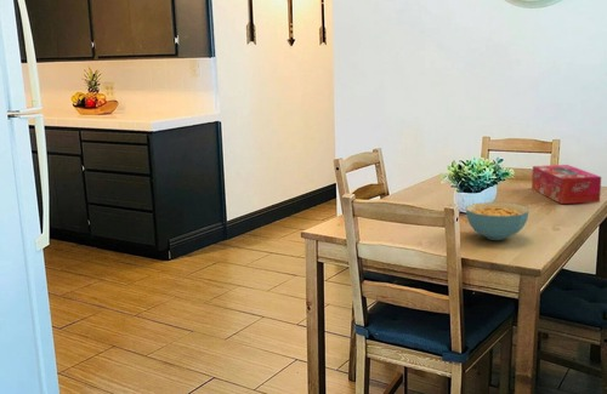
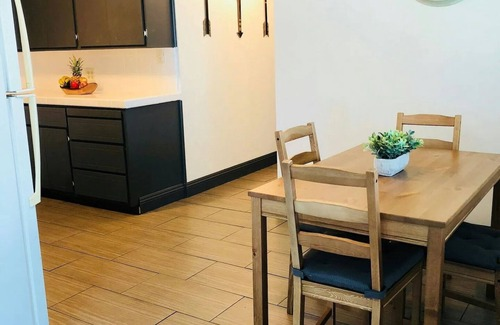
- cereal bowl [465,201,529,241]
- tissue box [531,164,602,205]
